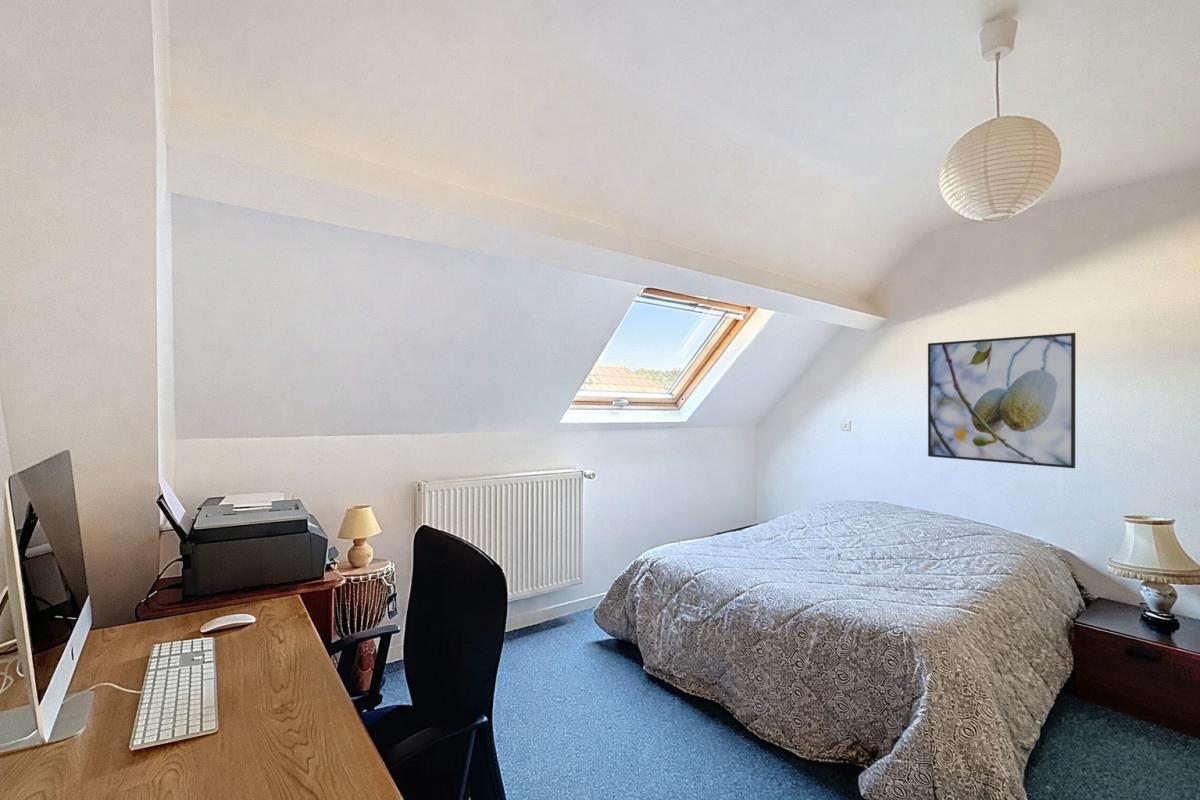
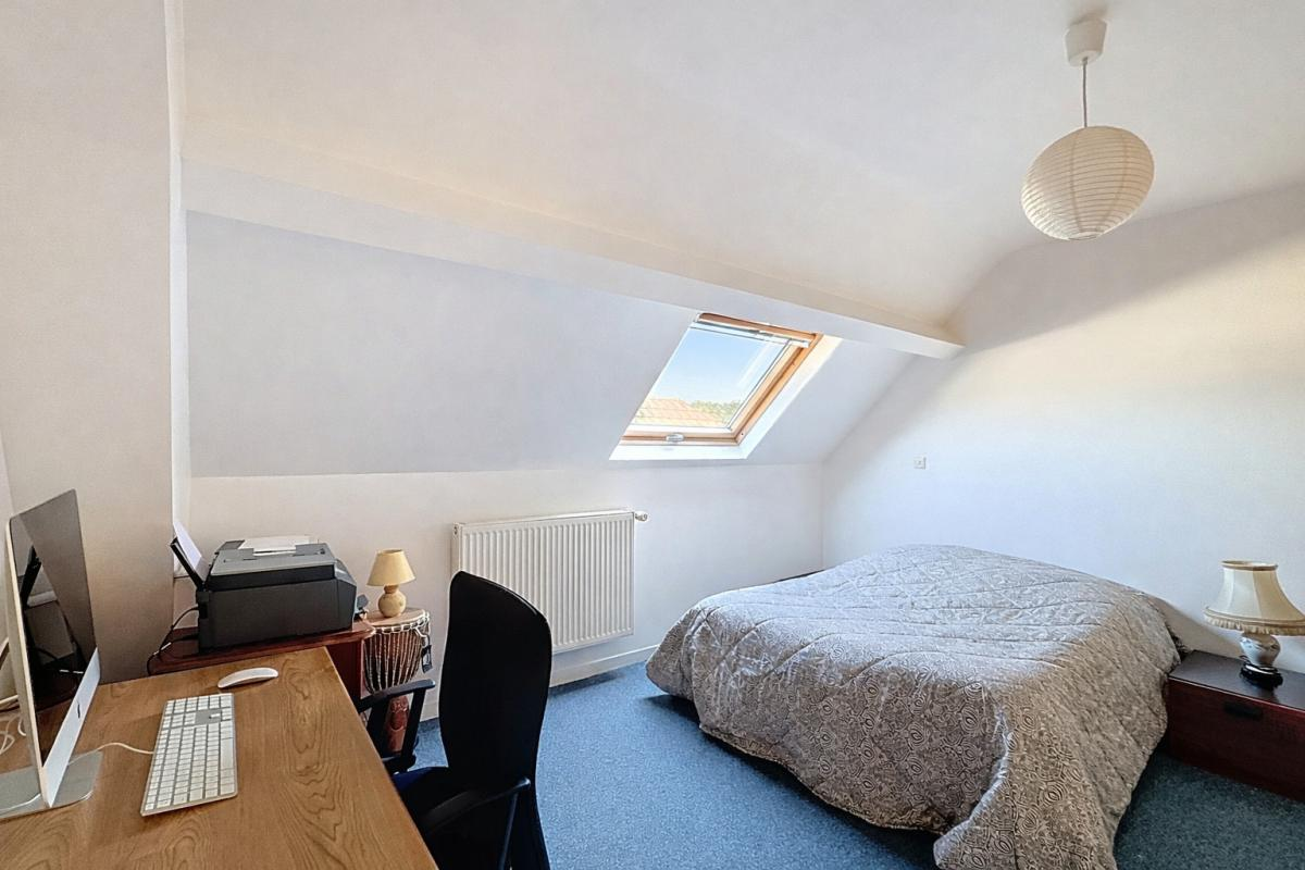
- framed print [927,332,1077,469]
